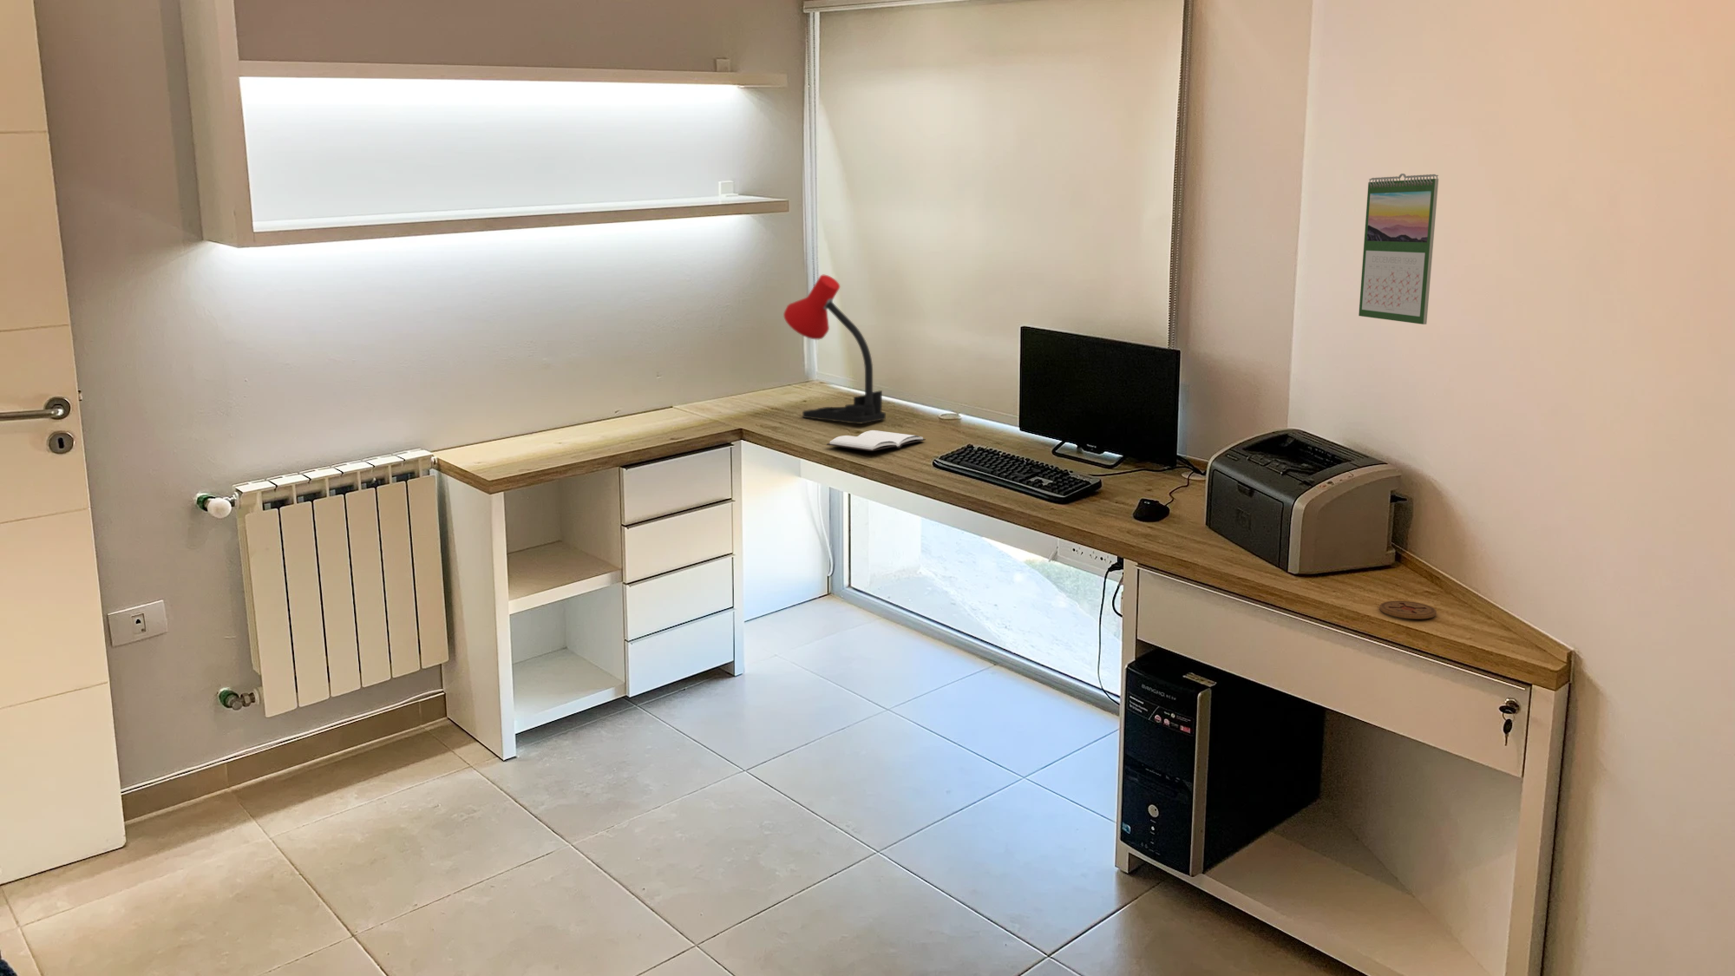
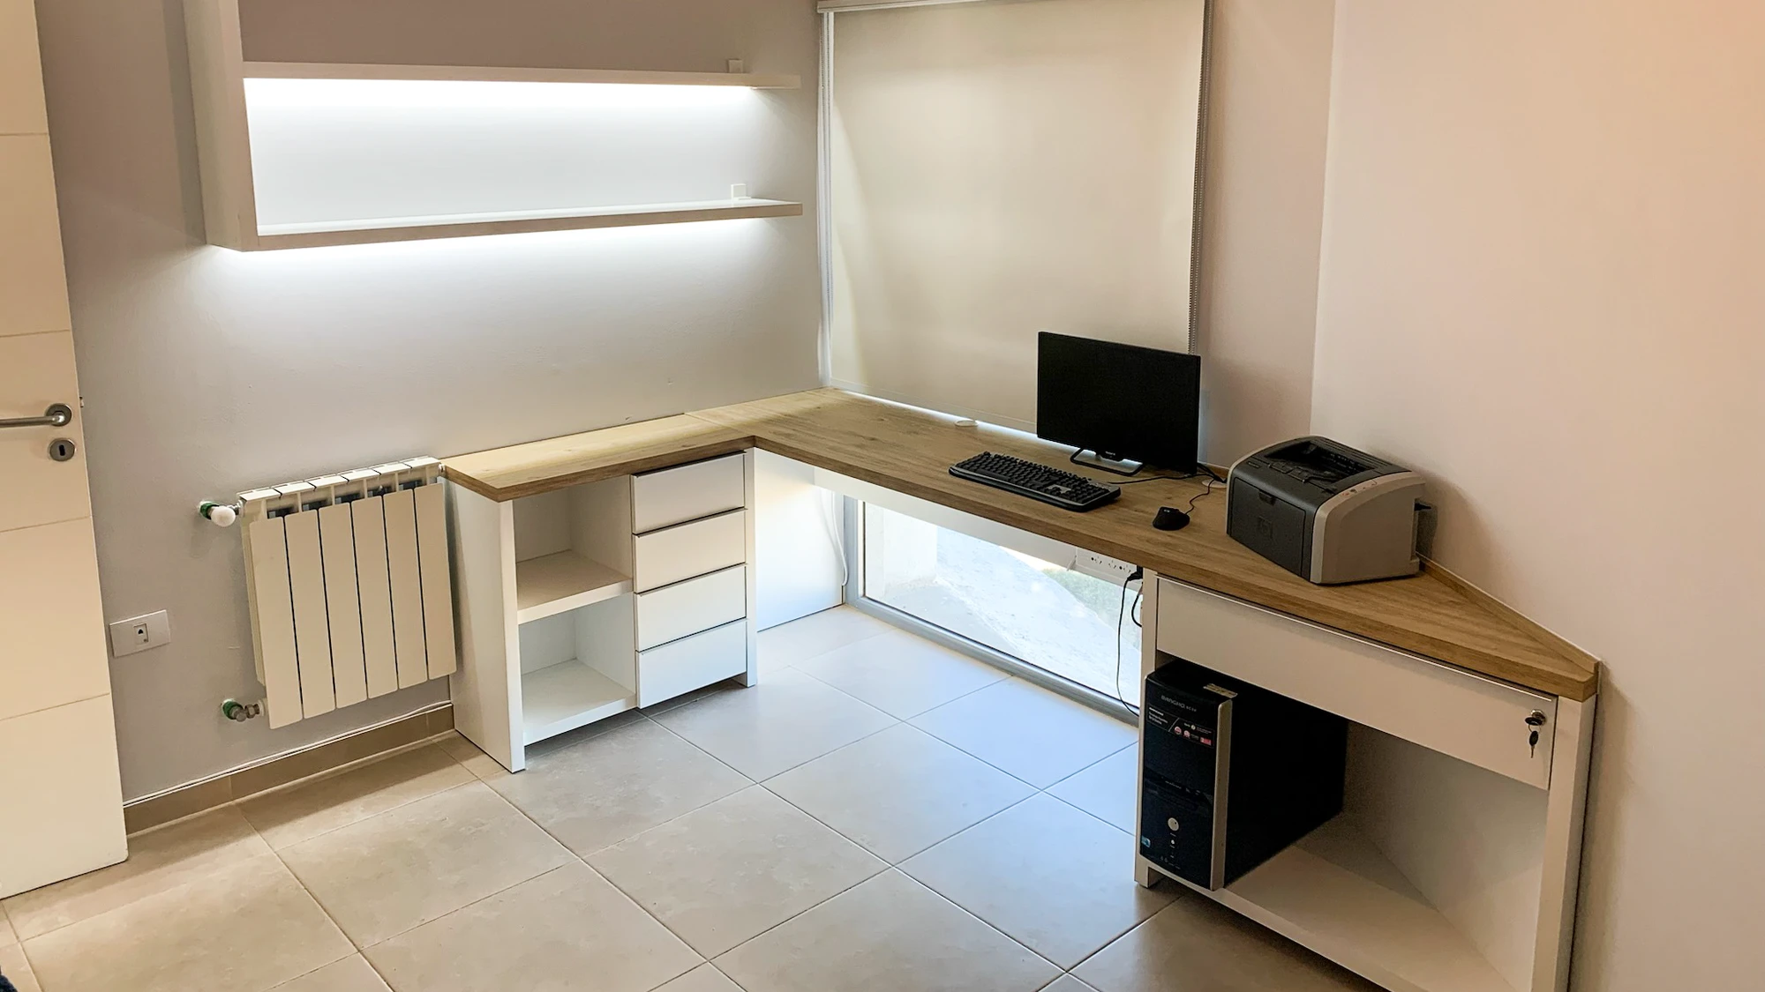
- calendar [1357,173,1439,325]
- book [826,429,927,452]
- desk lamp [783,274,887,425]
- coaster [1379,601,1437,621]
